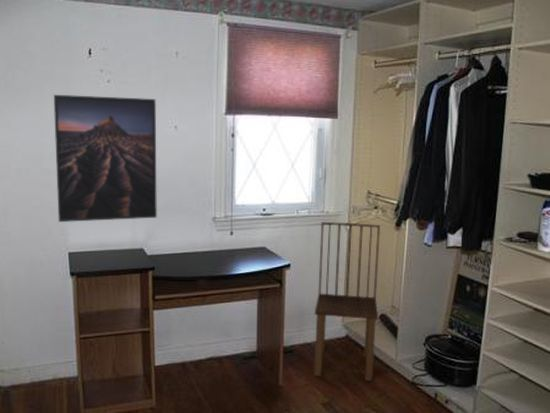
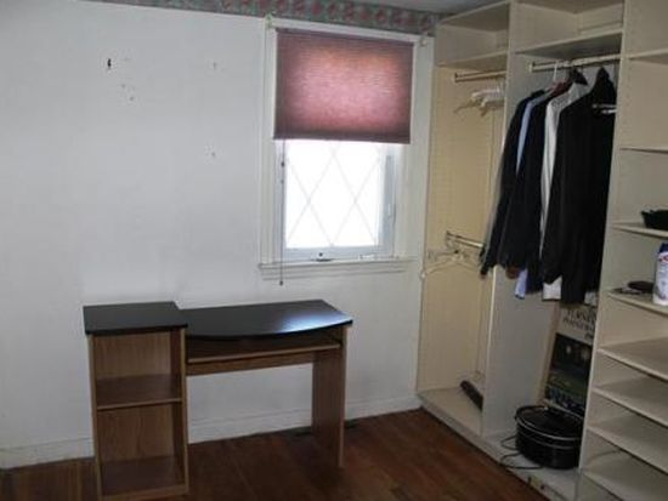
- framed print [53,94,158,223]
- dining chair [313,221,381,382]
